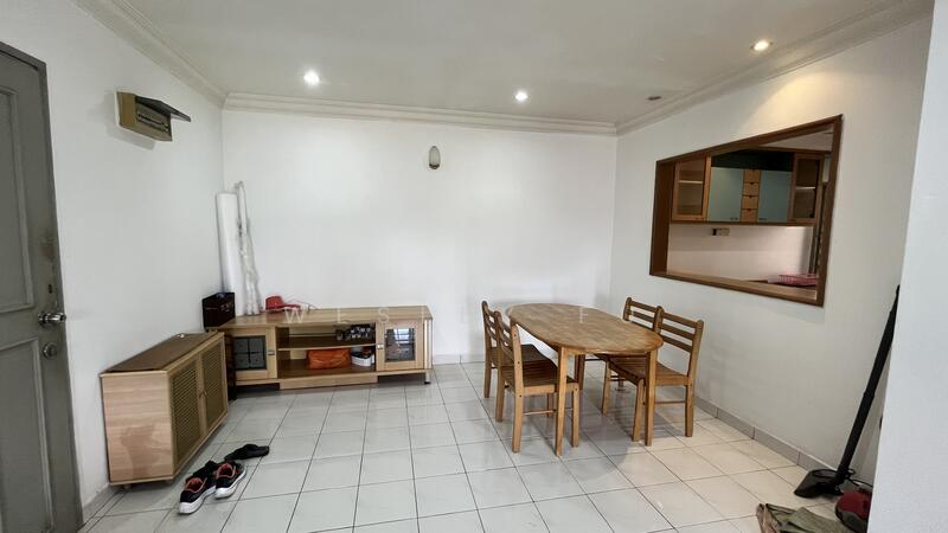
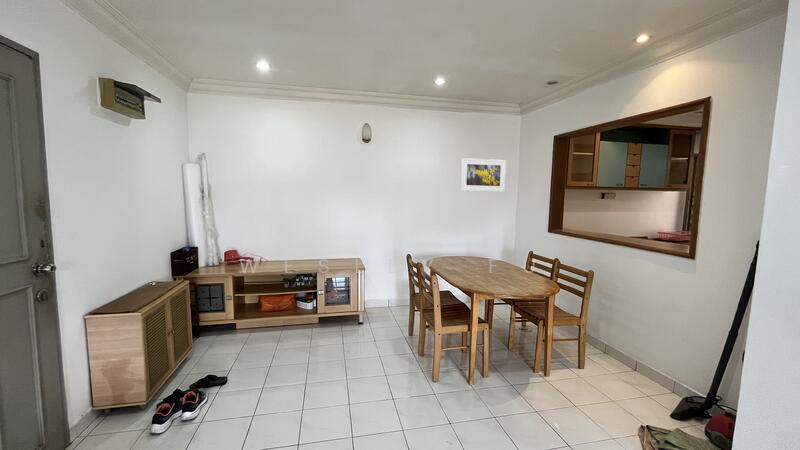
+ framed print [460,157,507,193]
